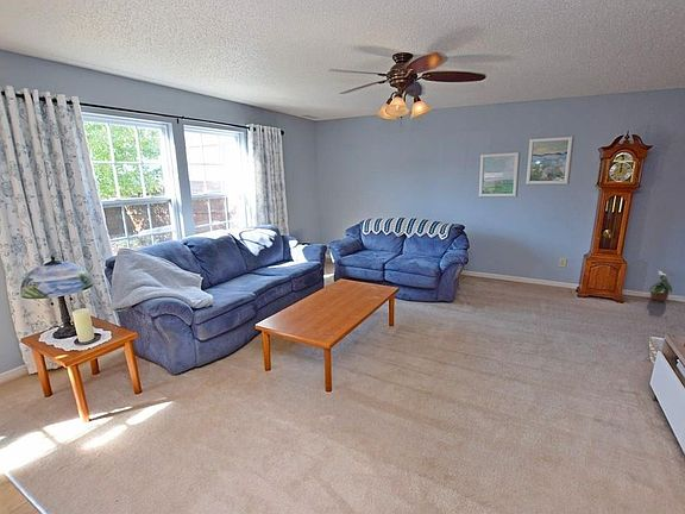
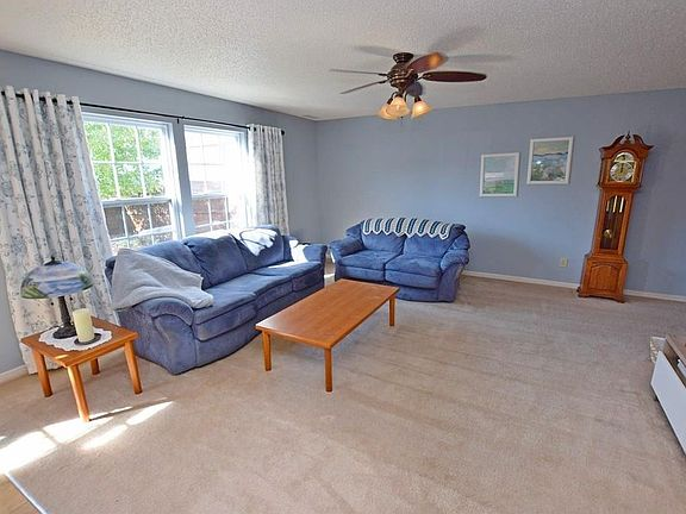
- potted plant [647,270,673,302]
